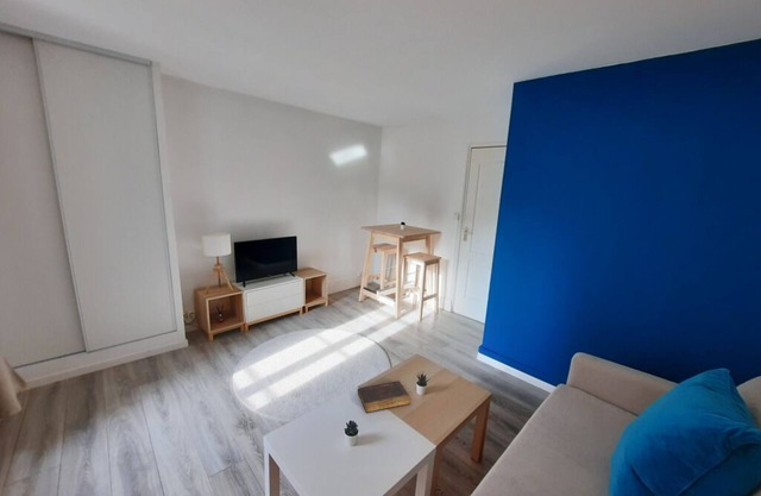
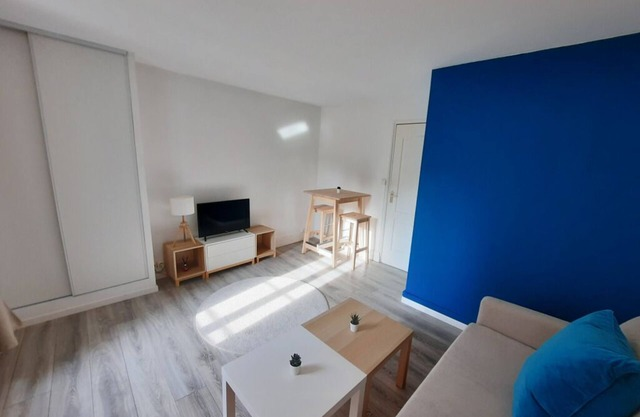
- book [357,379,413,414]
